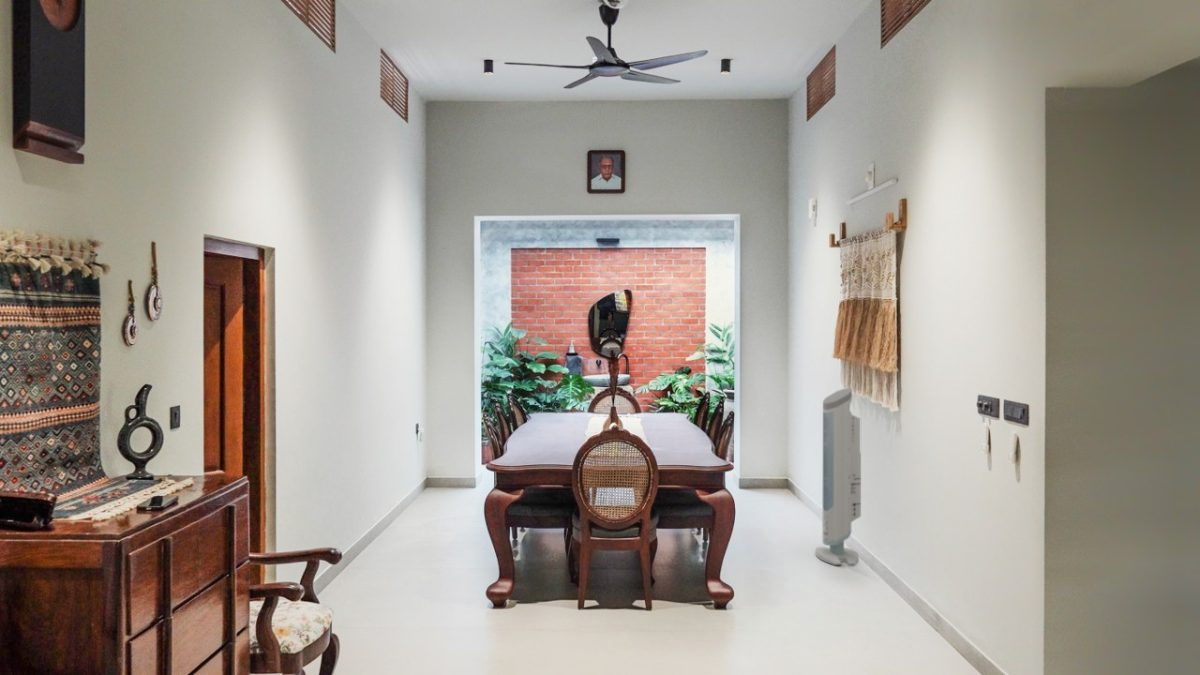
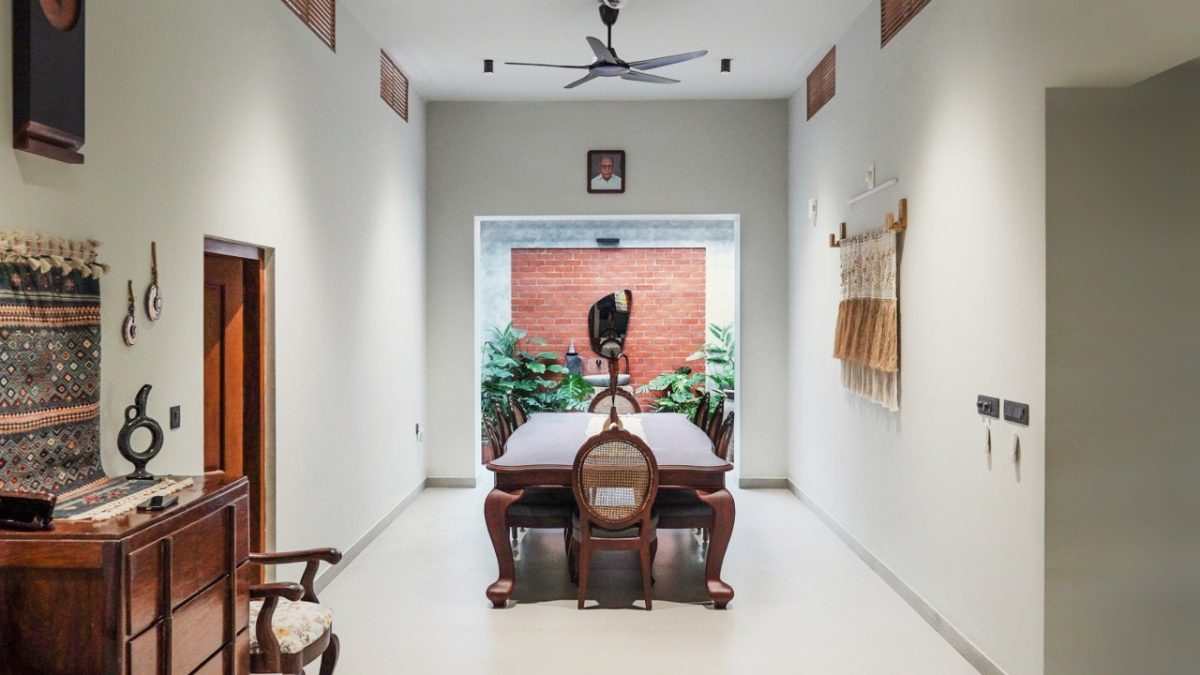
- air purifier [814,387,862,567]
